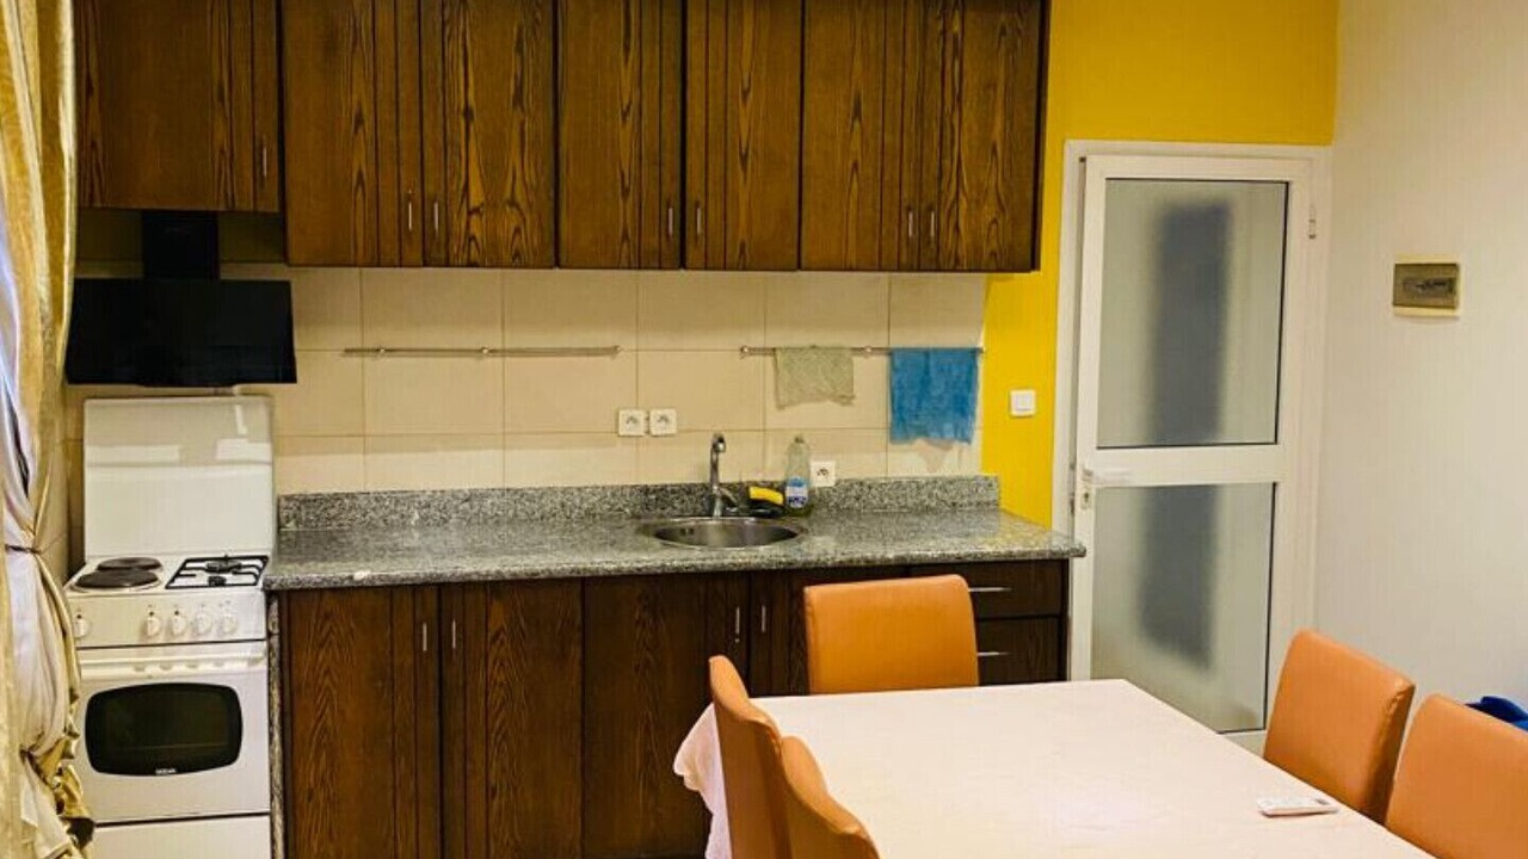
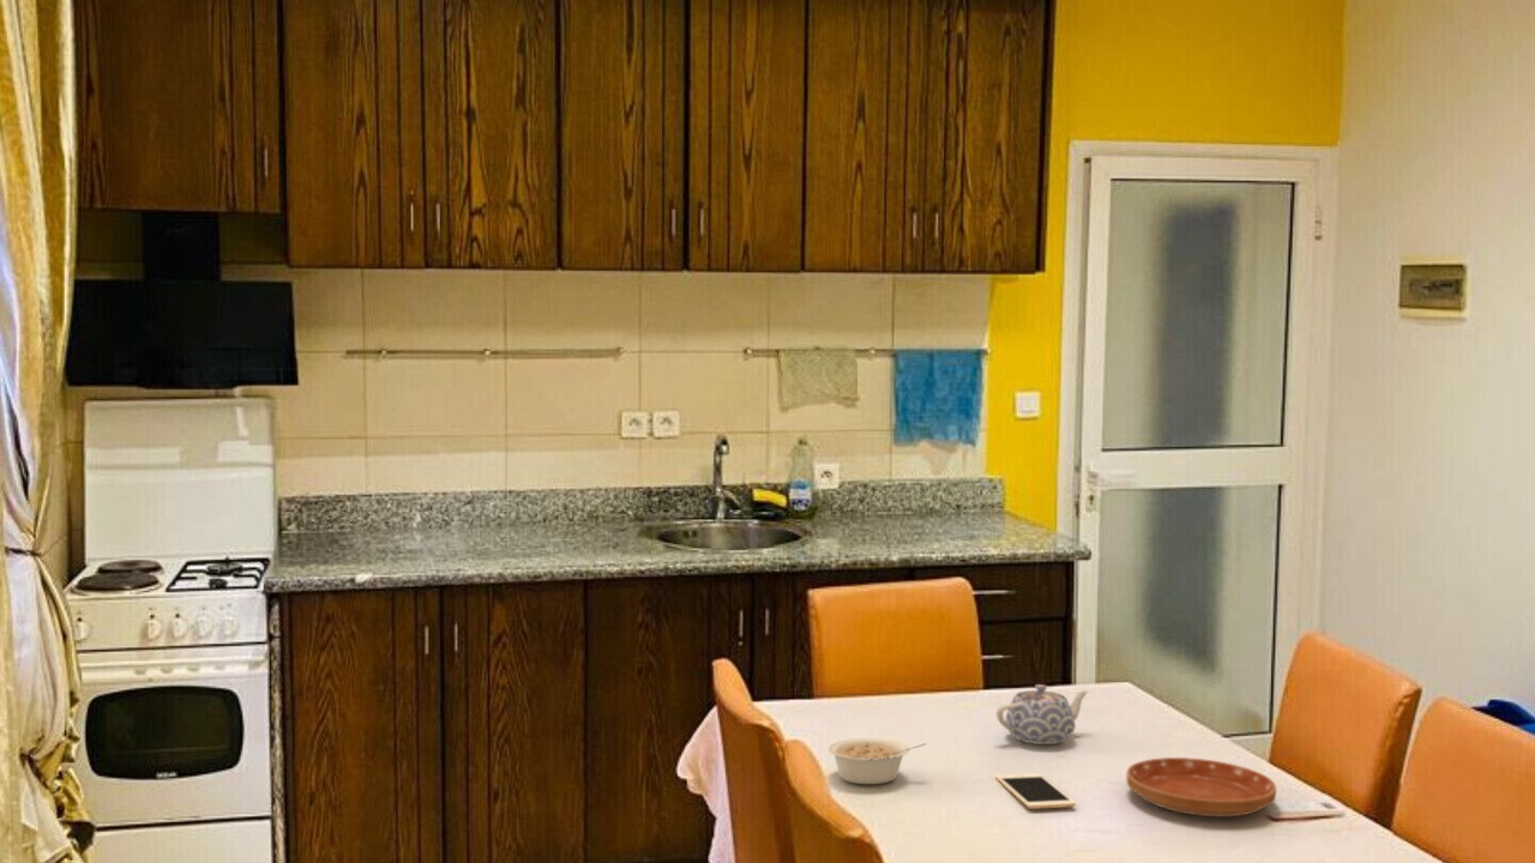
+ legume [827,737,928,785]
+ teapot [995,683,1090,746]
+ cell phone [994,772,1077,810]
+ saucer [1126,756,1277,817]
